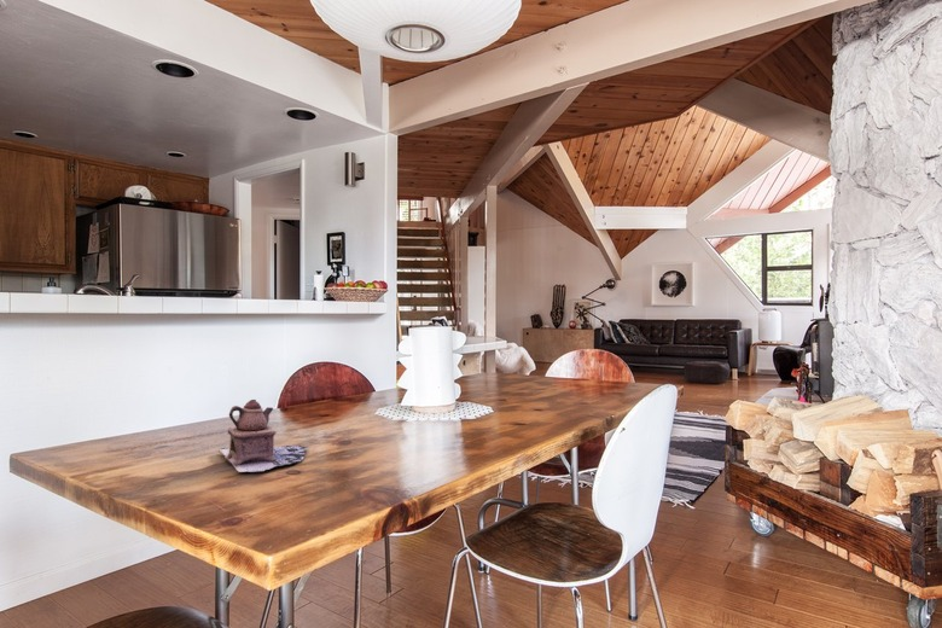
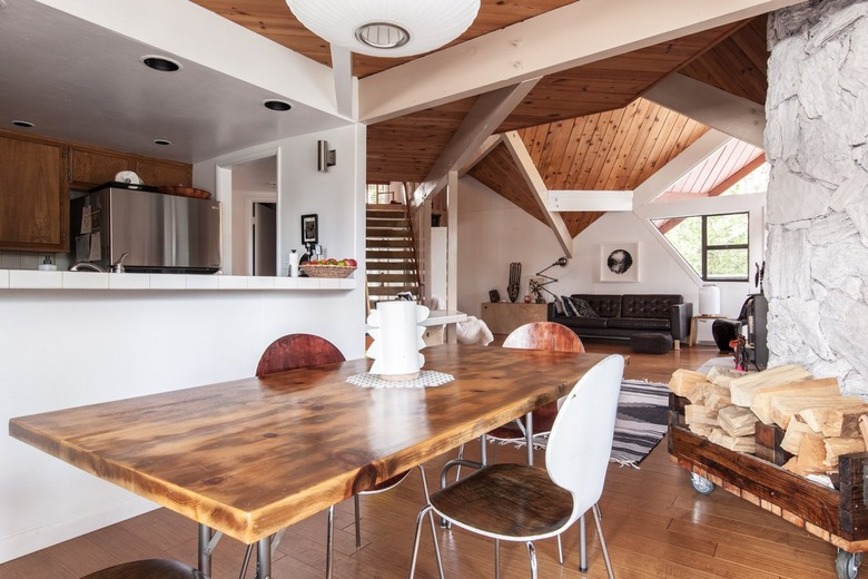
- teapot [217,399,309,473]
